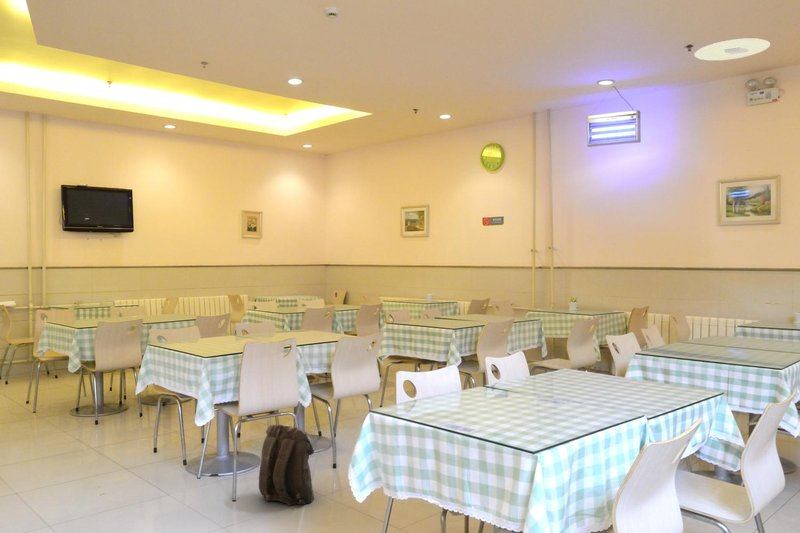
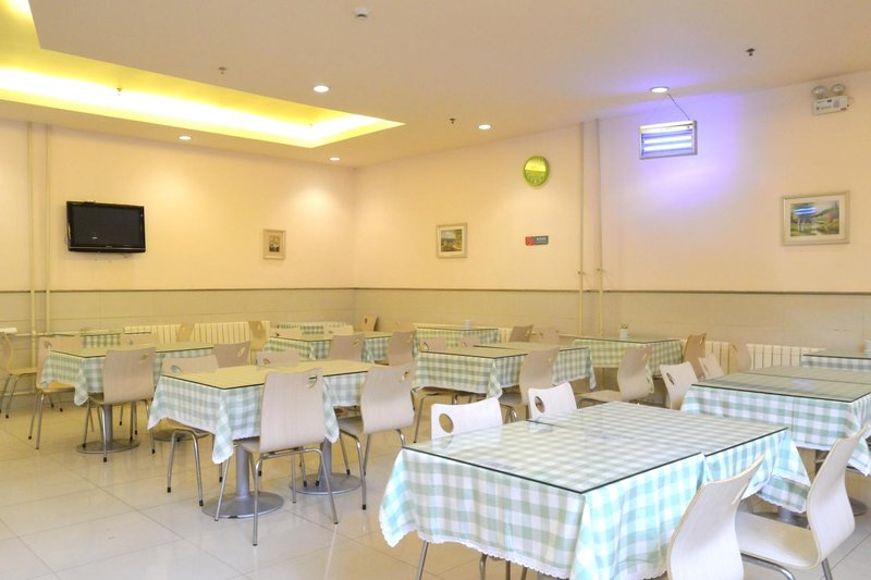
- ceiling light [694,37,771,62]
- backpack [258,424,315,507]
